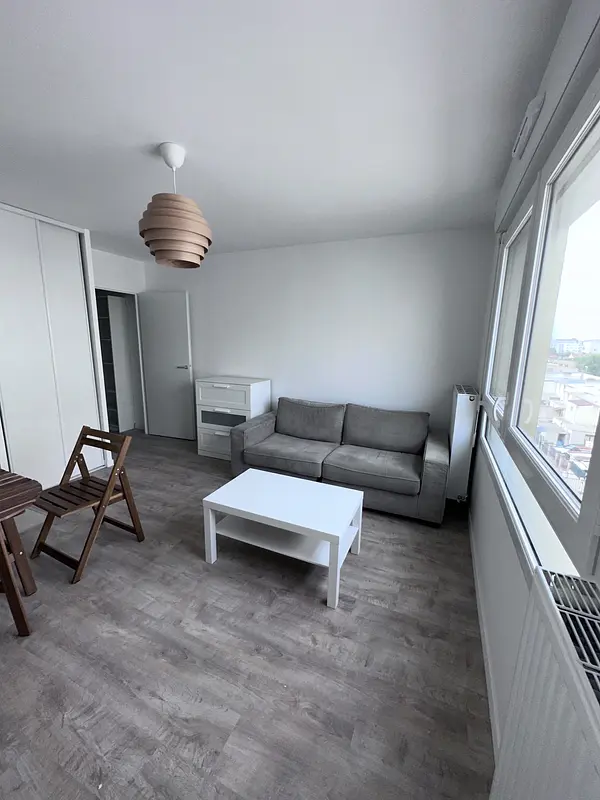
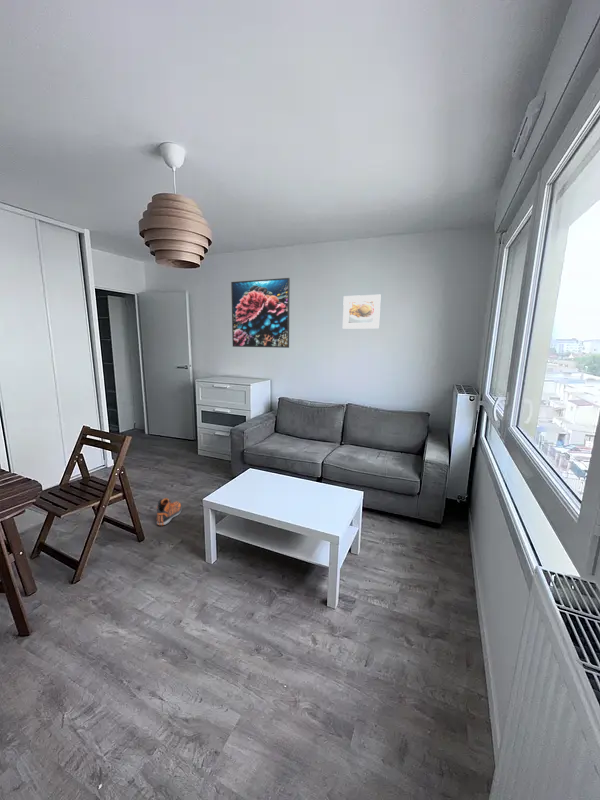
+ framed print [230,277,291,349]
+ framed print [342,294,382,330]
+ sneaker [156,497,182,526]
